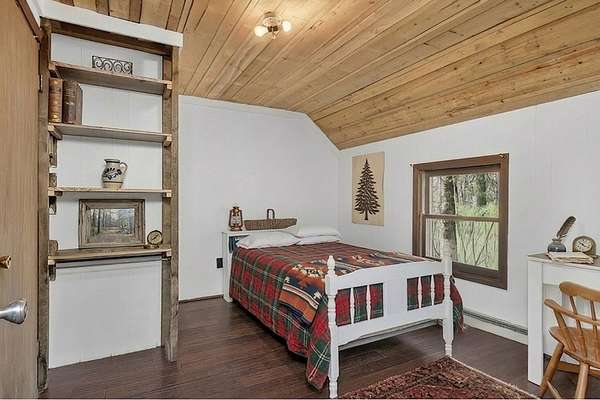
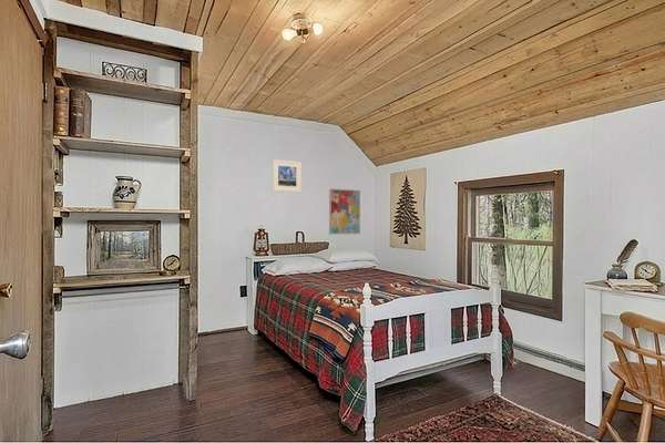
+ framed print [272,158,303,193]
+ wall art [328,187,361,236]
